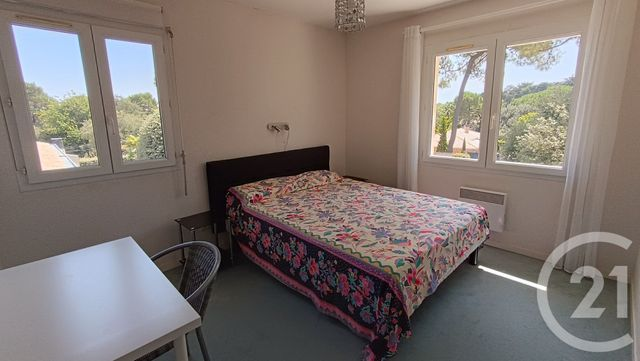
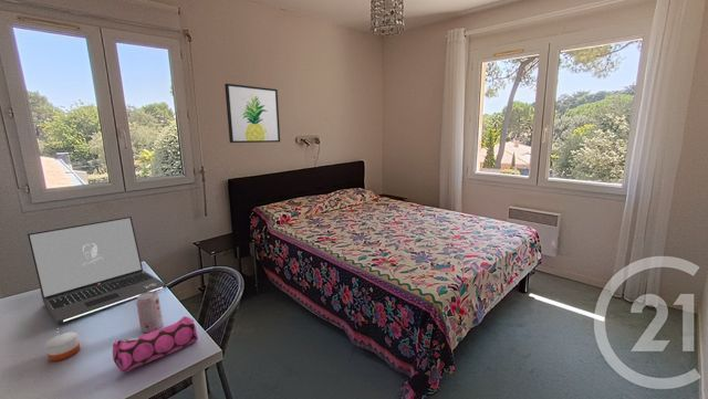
+ beverage can [136,291,164,334]
+ pencil case [112,315,199,374]
+ candle [44,329,81,363]
+ wall art [223,83,281,144]
+ laptop [27,216,167,325]
